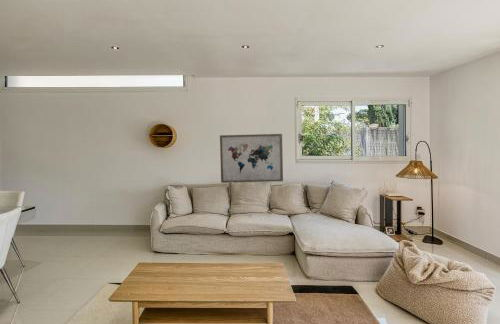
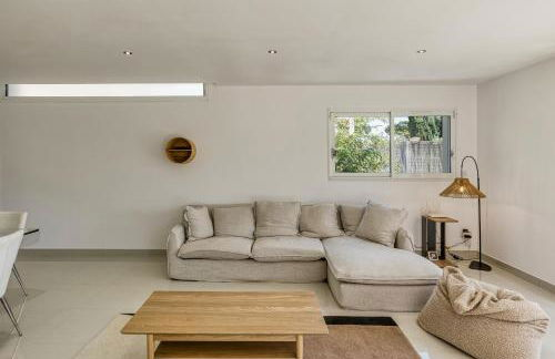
- wall art [219,133,284,184]
